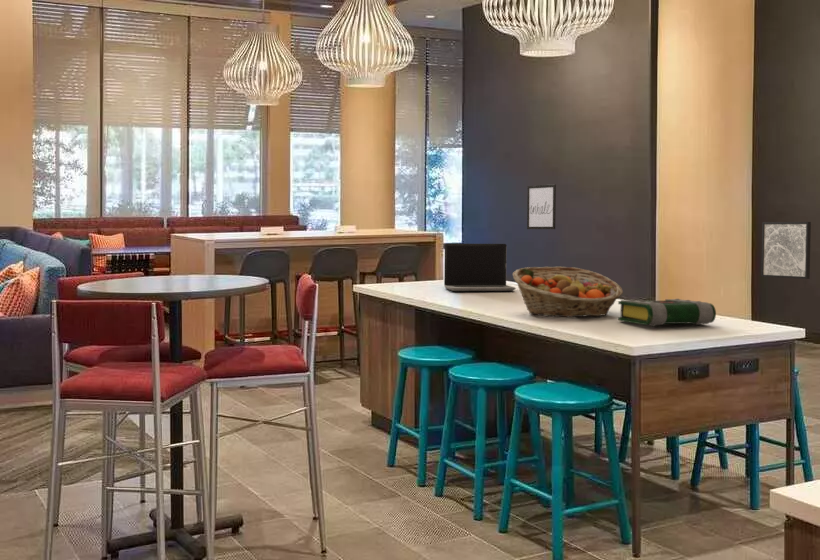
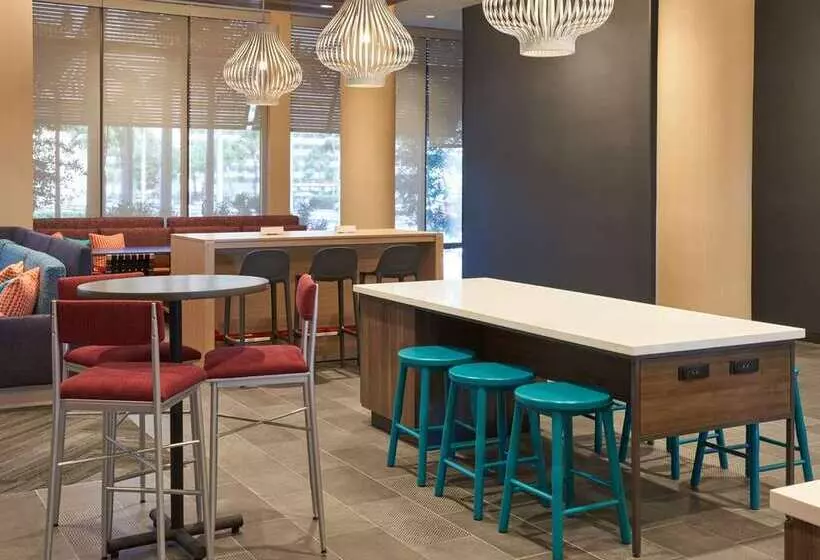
- fruit basket [512,266,624,318]
- wall art [526,183,557,230]
- laptop computer [443,243,517,292]
- book [617,298,717,327]
- wall art [760,221,812,280]
